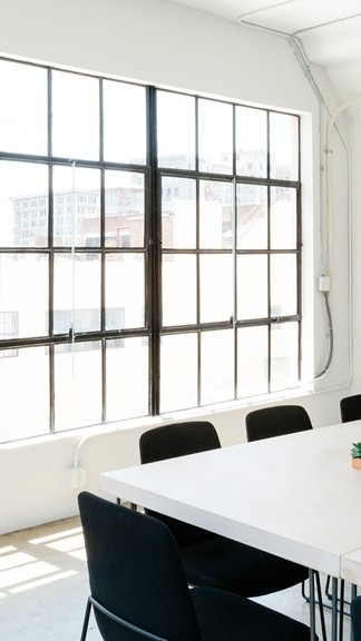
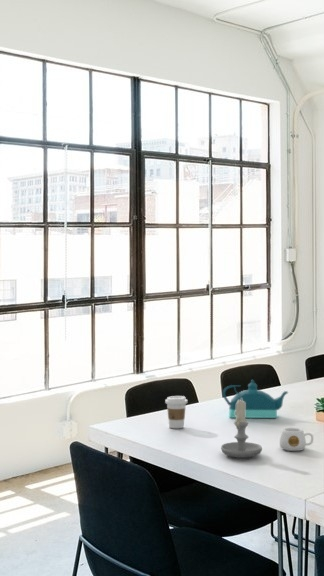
+ mug [279,427,314,452]
+ candle [220,398,263,459]
+ coffee cup [164,395,188,429]
+ teapot [222,379,289,419]
